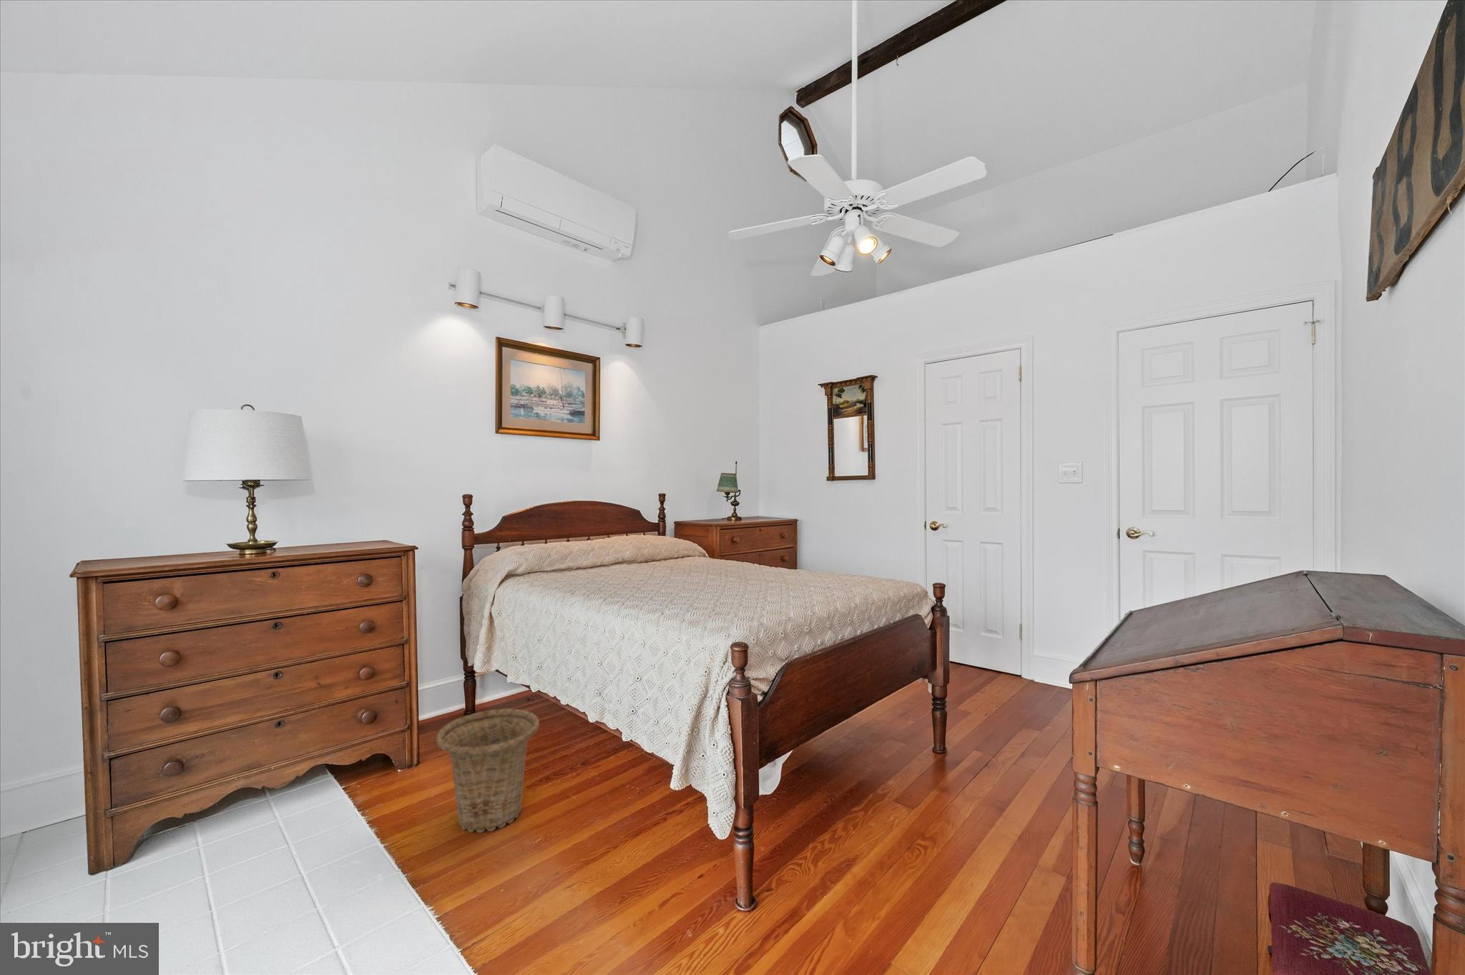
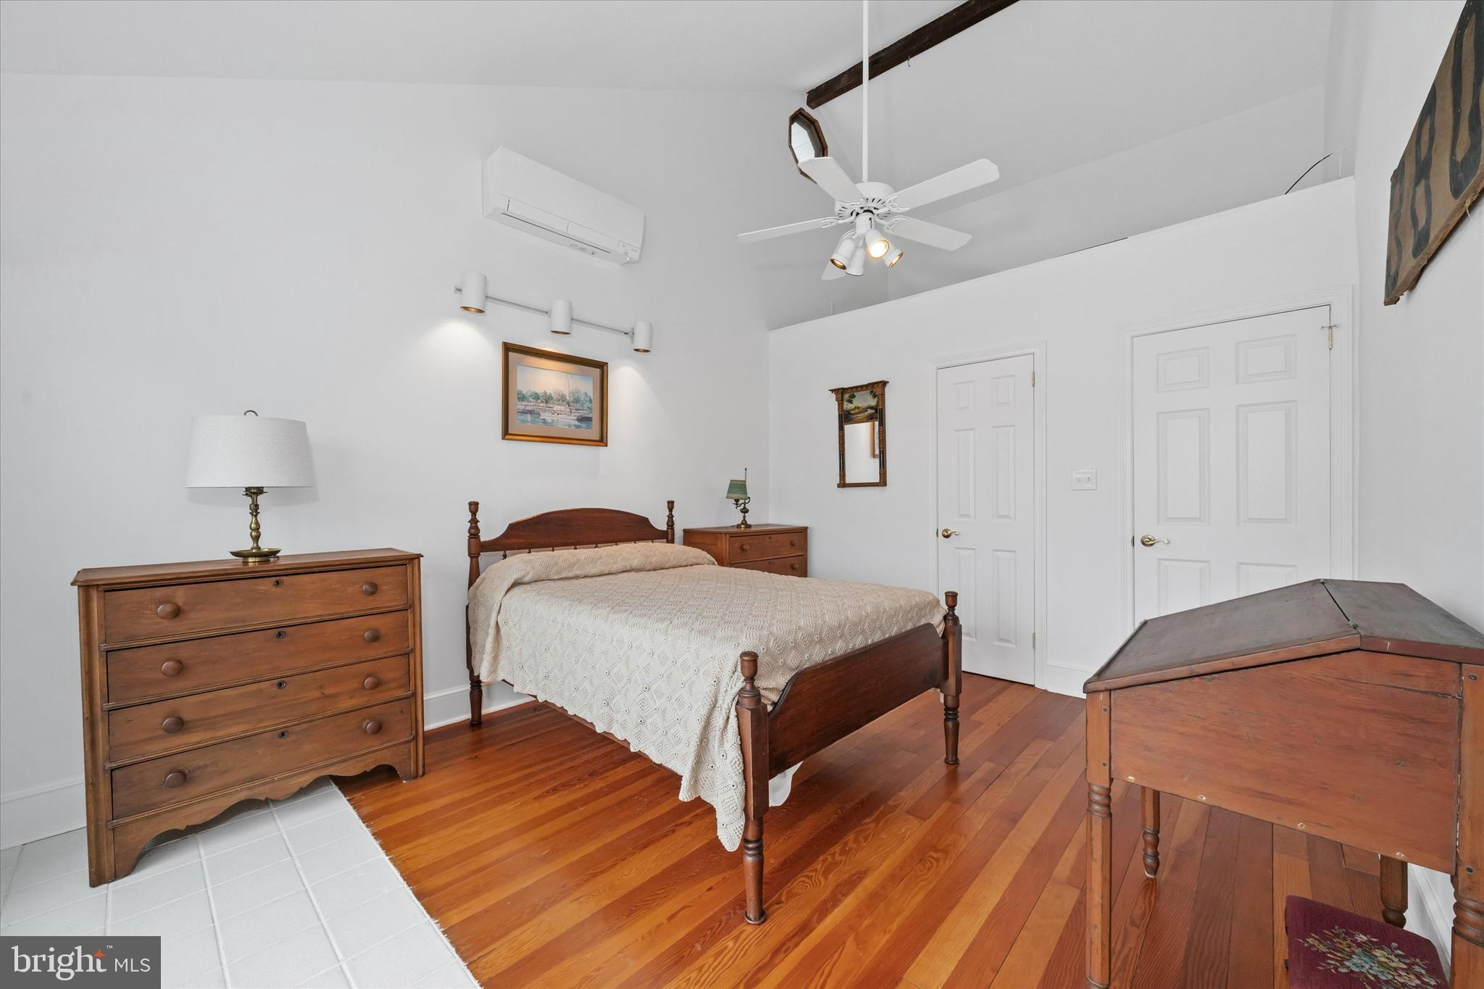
- basket [436,708,540,834]
